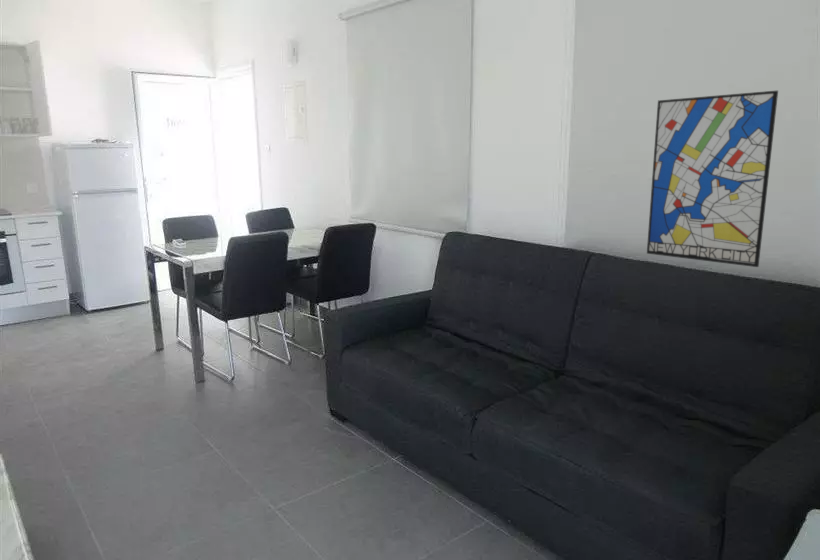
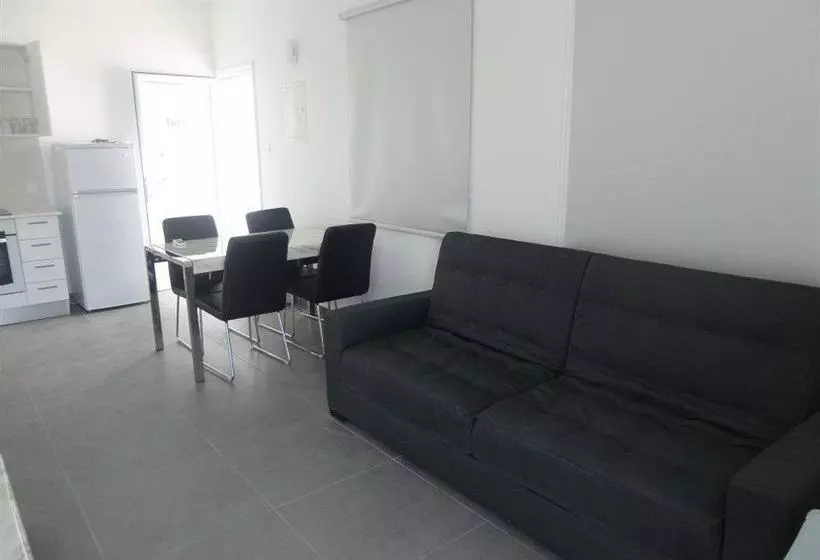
- wall art [646,90,779,268]
